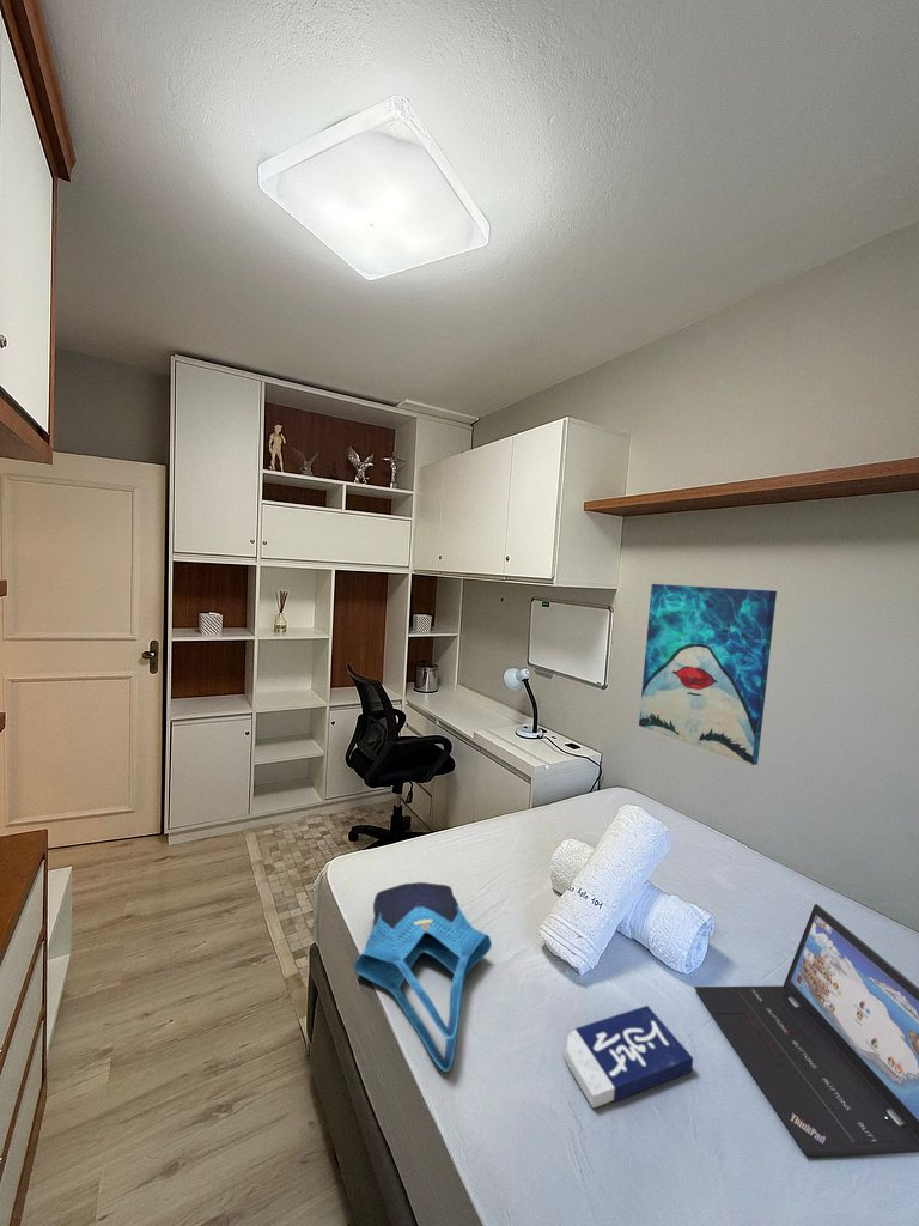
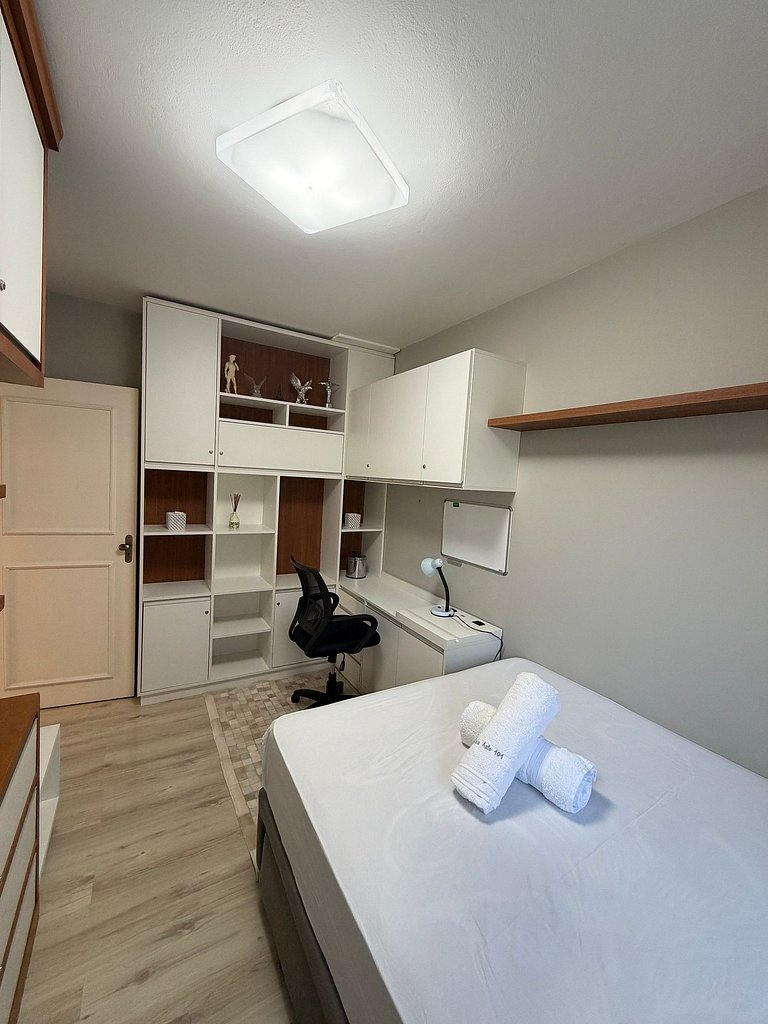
- wall art [638,583,778,766]
- laptop [693,903,919,1158]
- book [562,1005,694,1109]
- tote bag [353,881,493,1073]
